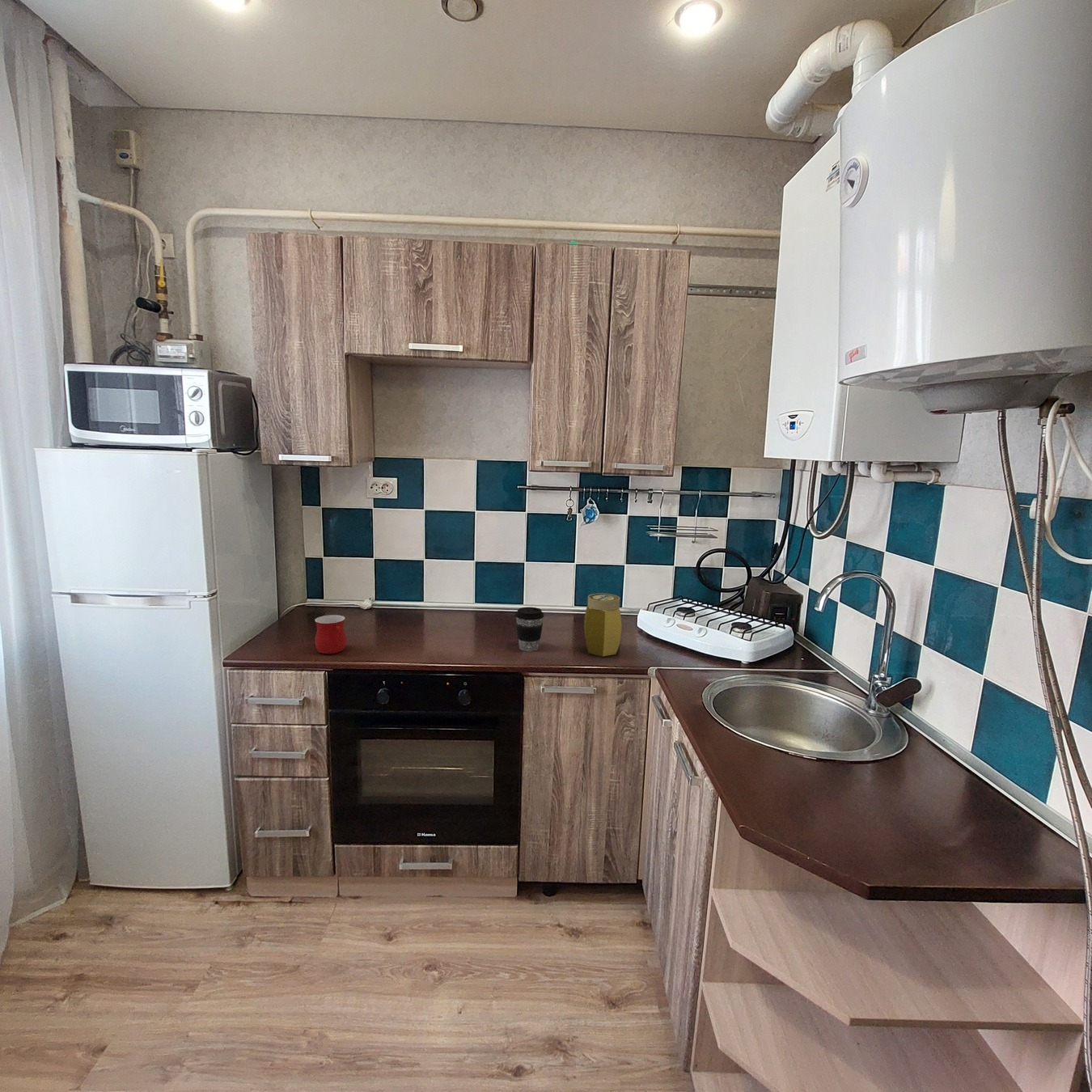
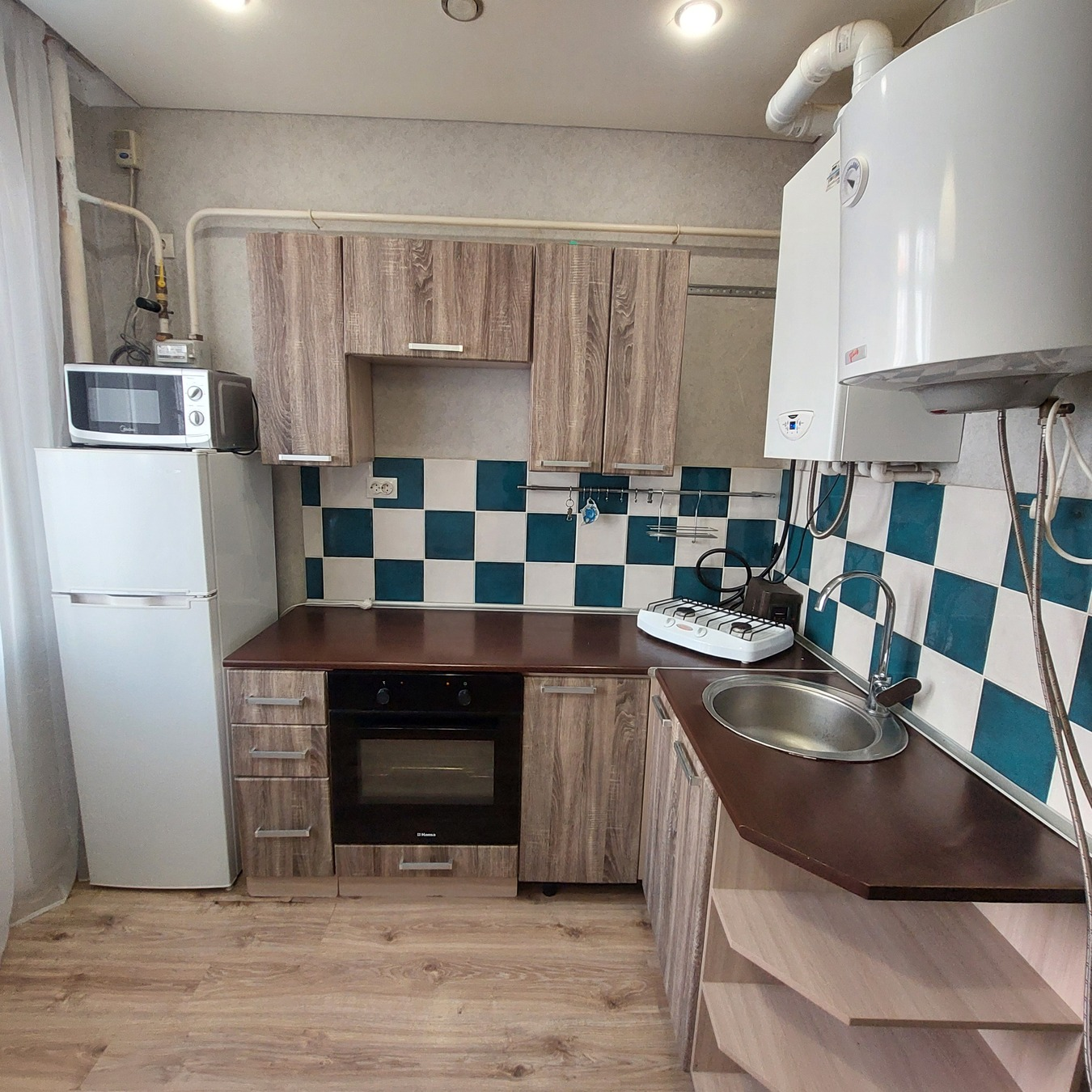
- jar [583,593,623,658]
- coffee cup [514,607,544,652]
- mug [314,614,347,654]
